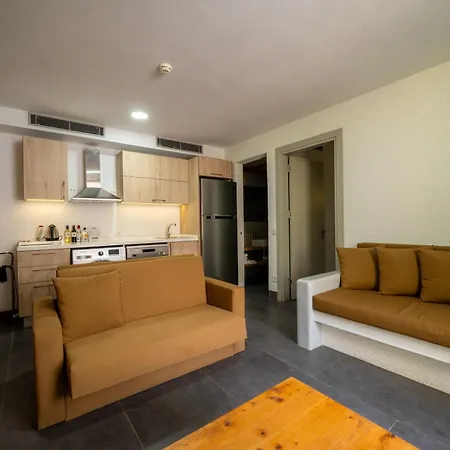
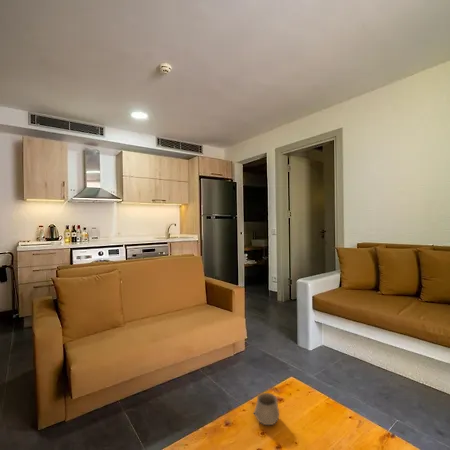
+ cup [253,392,280,426]
